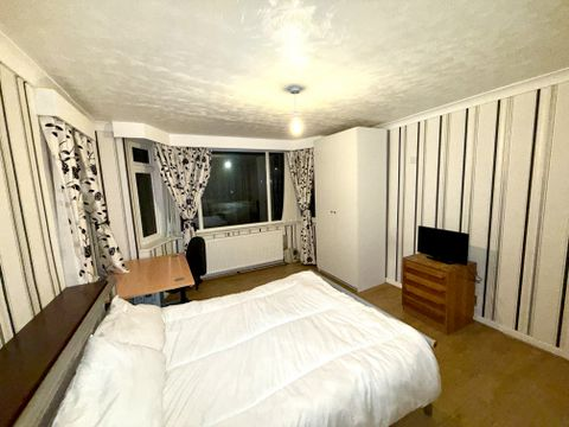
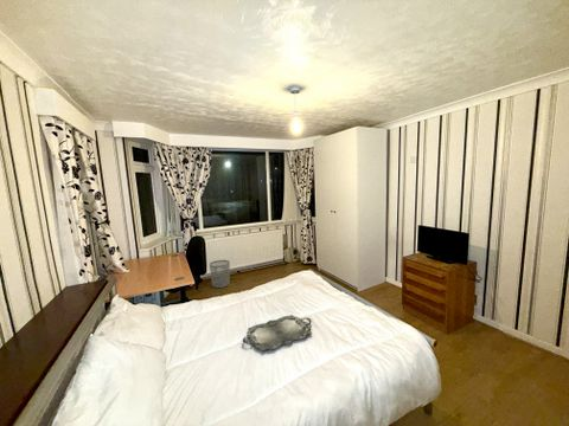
+ waste bin [209,259,231,289]
+ serving tray [242,314,313,353]
